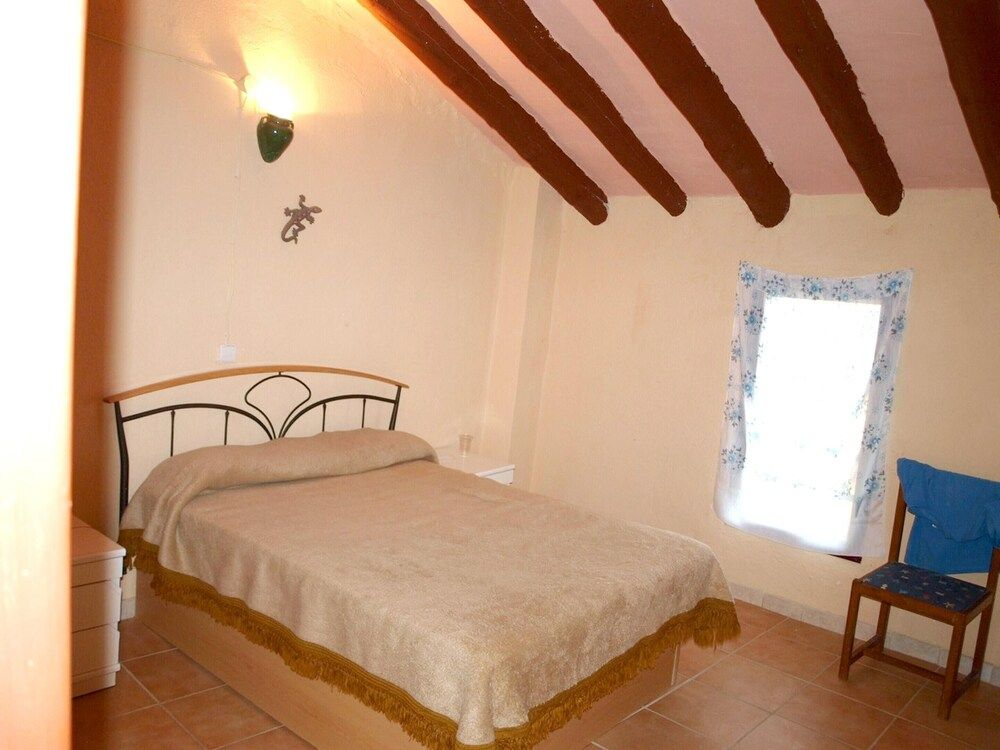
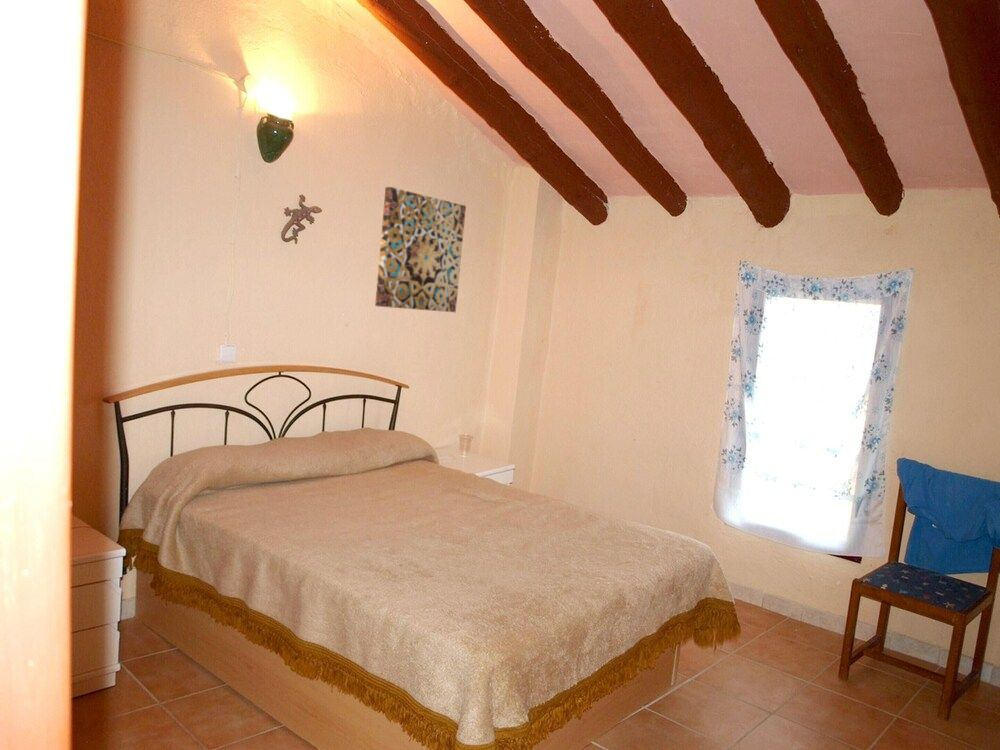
+ wall art [374,186,467,313]
